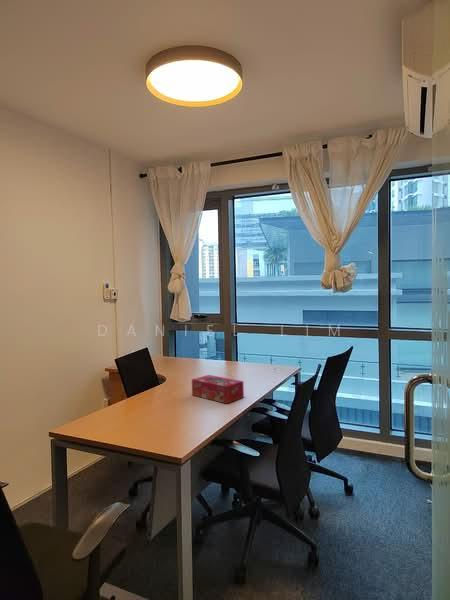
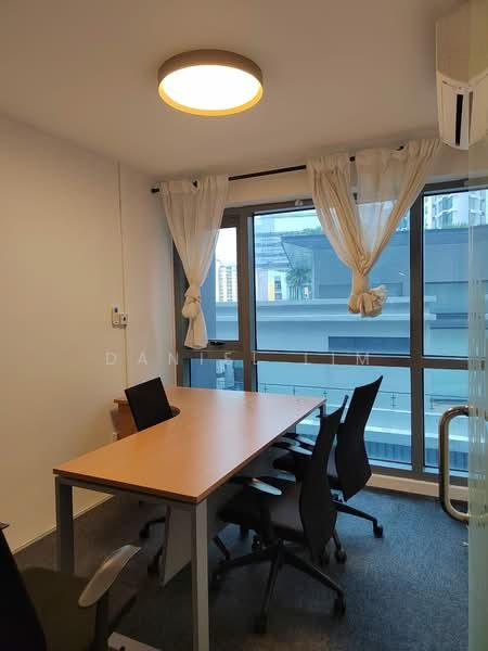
- tissue box [191,374,245,404]
